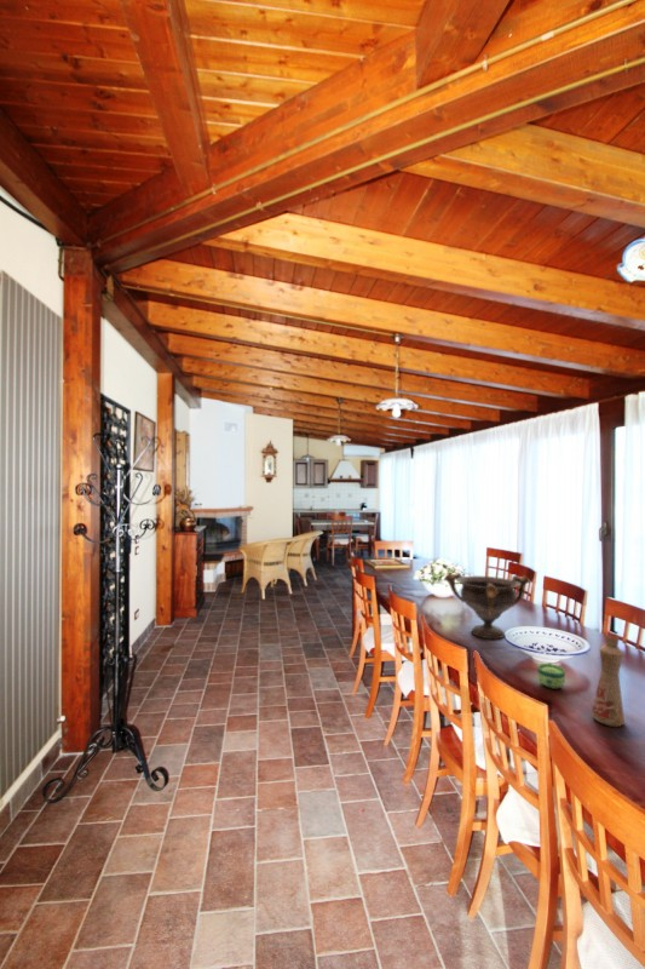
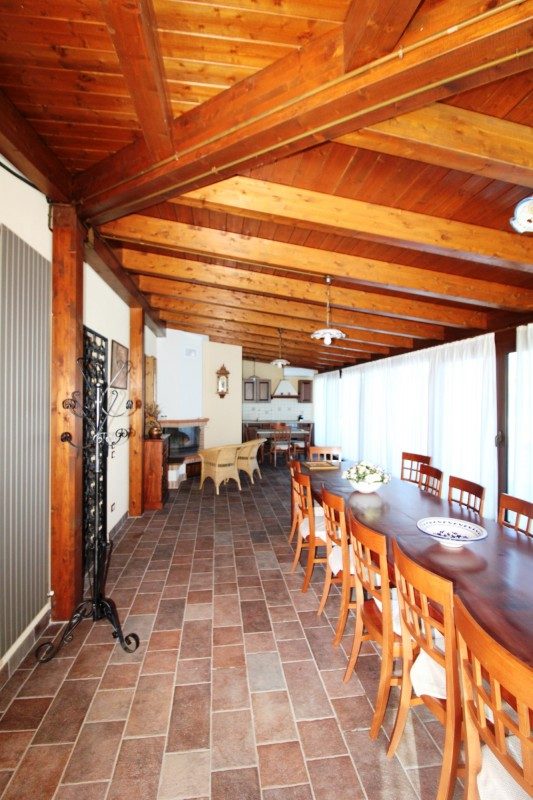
- cup [536,661,566,690]
- bottle [591,632,626,728]
- decorative bowl [443,570,531,640]
